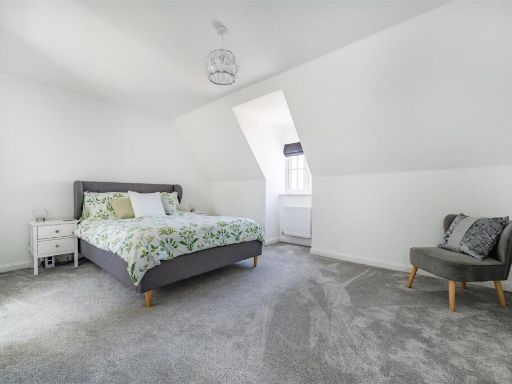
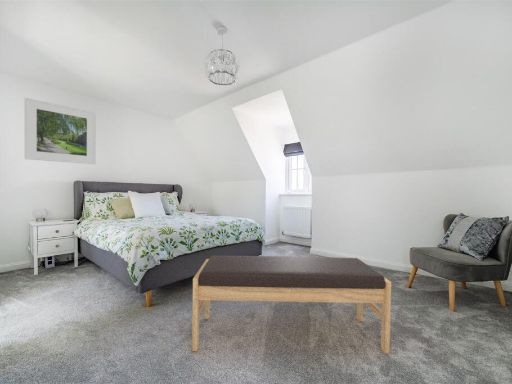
+ bench [191,255,392,354]
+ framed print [24,97,97,165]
